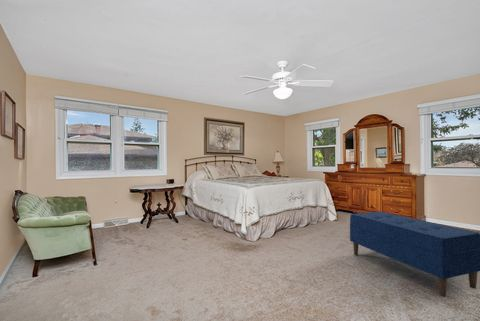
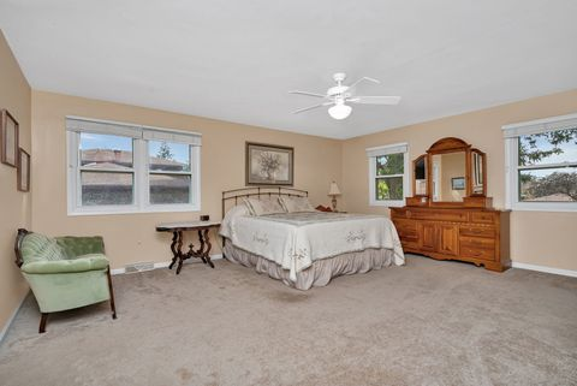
- bench [349,211,480,297]
